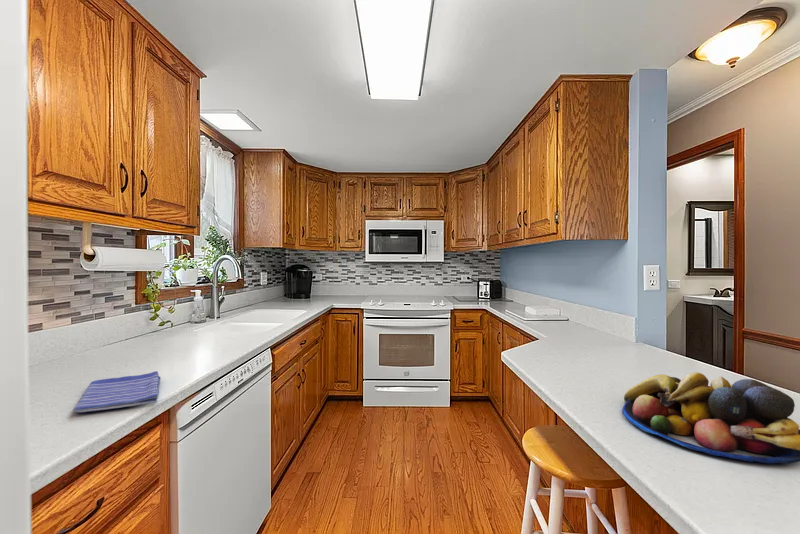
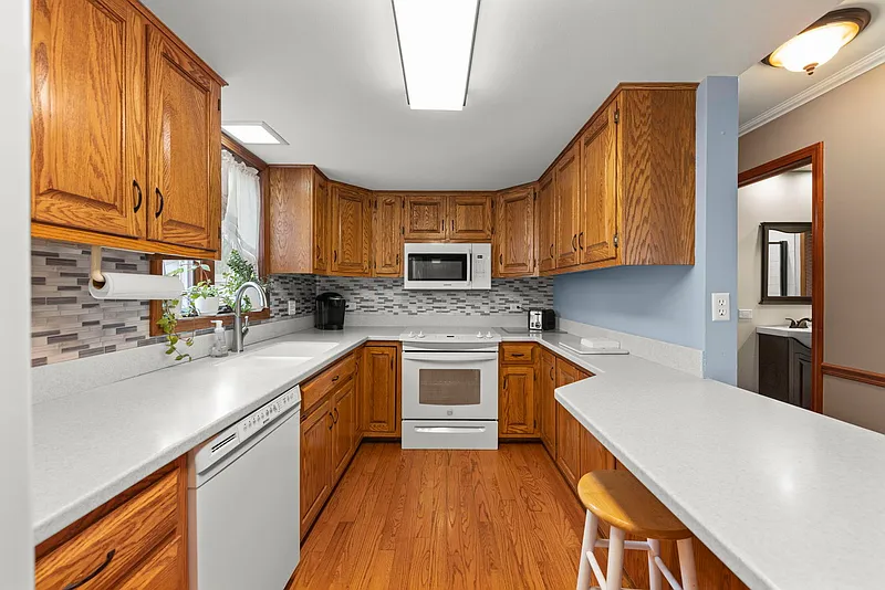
- dish towel [72,370,161,414]
- fruit bowl [621,371,800,465]
